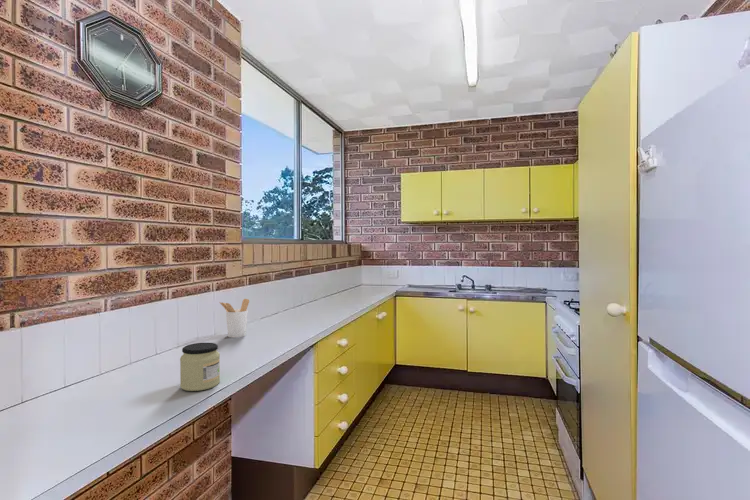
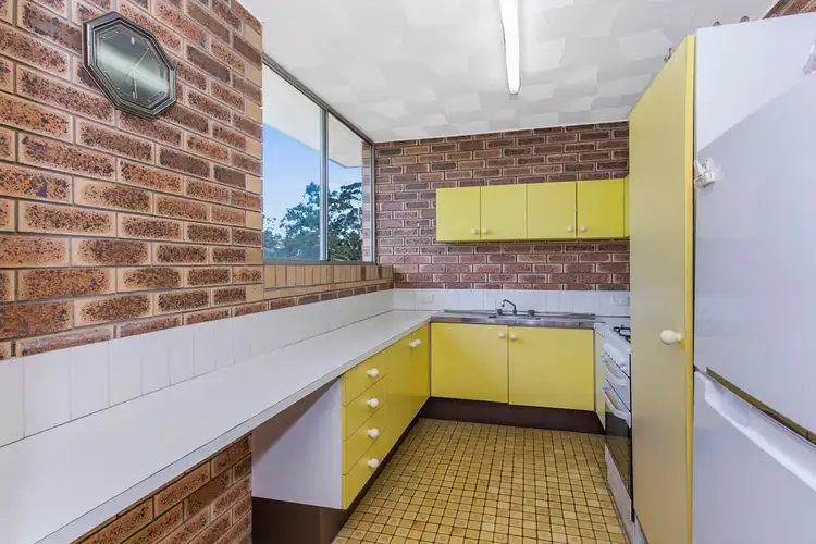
- utensil holder [219,298,250,339]
- jar [179,342,221,392]
